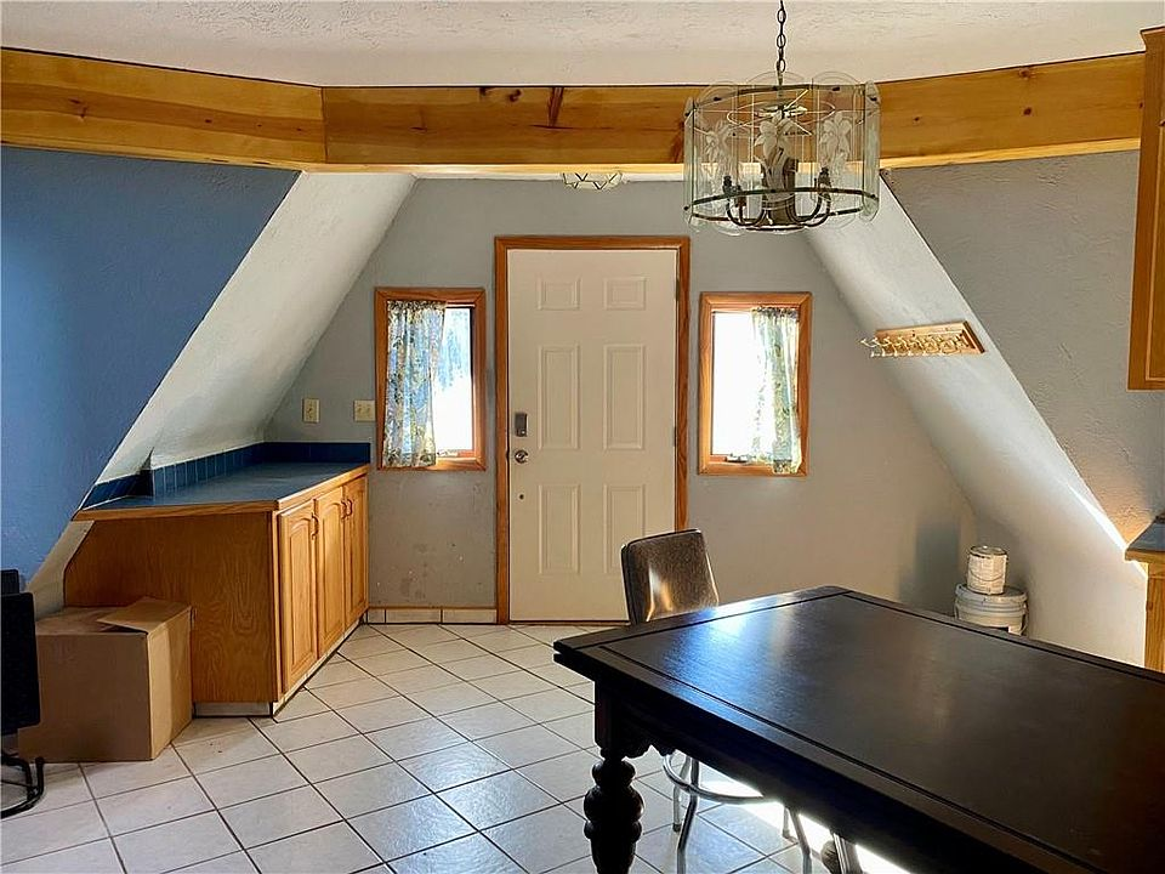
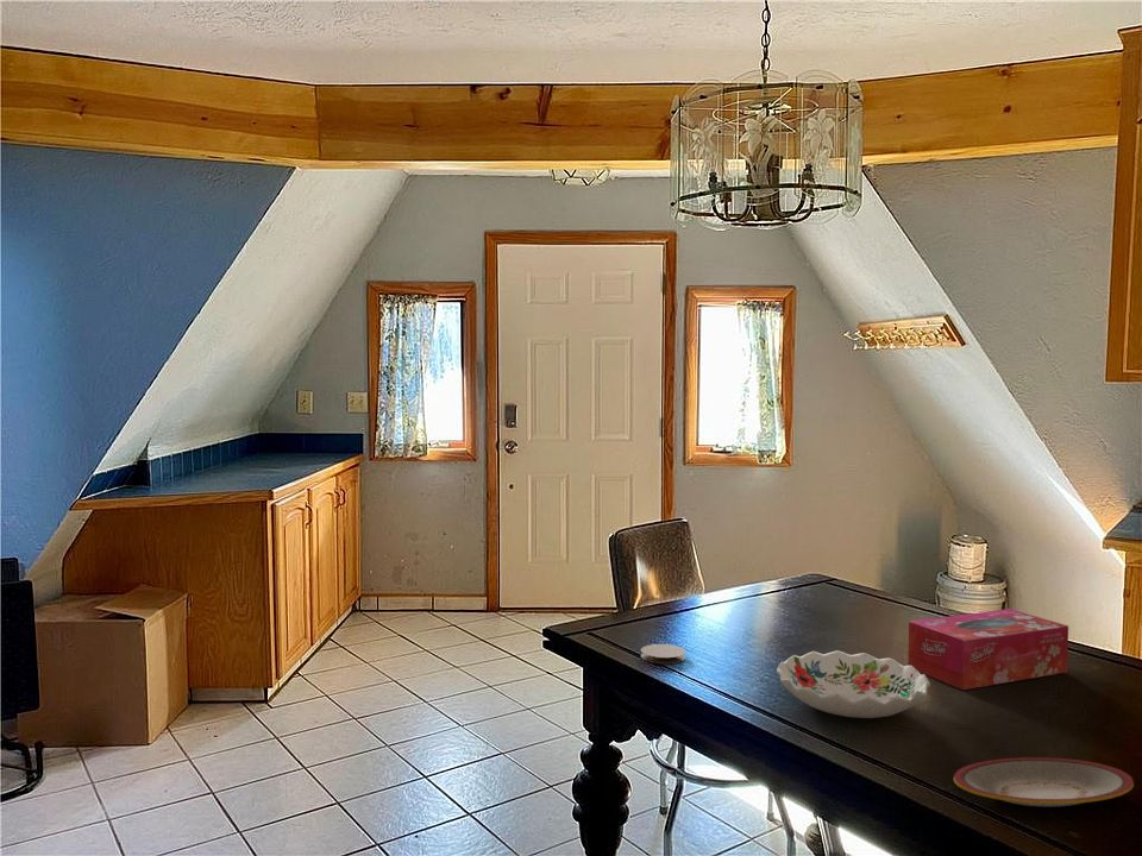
+ tissue box [906,608,1069,691]
+ plate [953,756,1135,807]
+ coaster [640,643,688,665]
+ decorative bowl [776,649,931,719]
